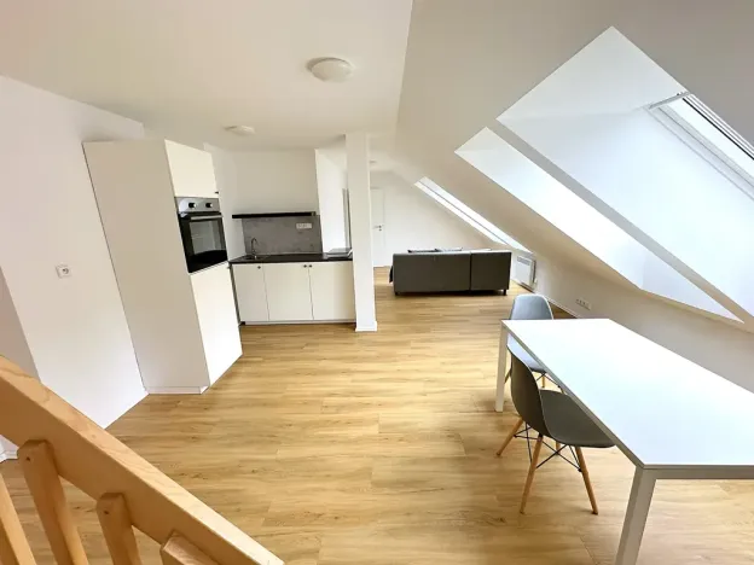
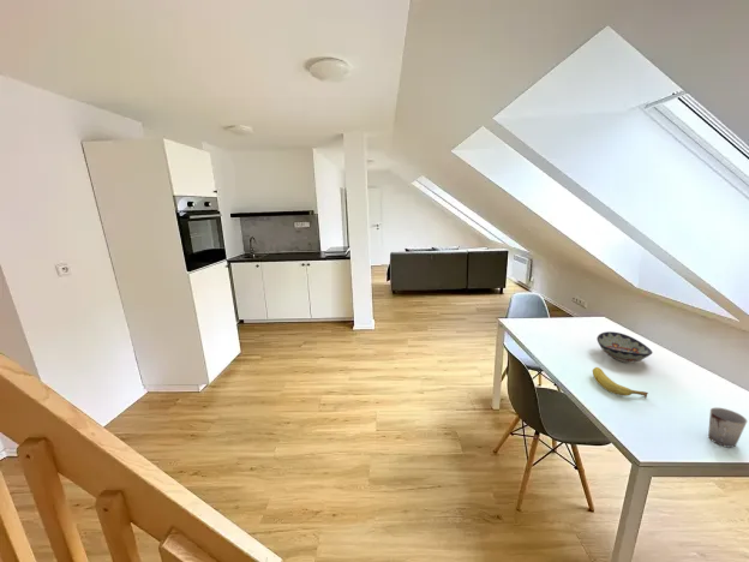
+ cup [707,407,748,449]
+ fruit [592,366,649,399]
+ decorative bowl [595,330,654,364]
